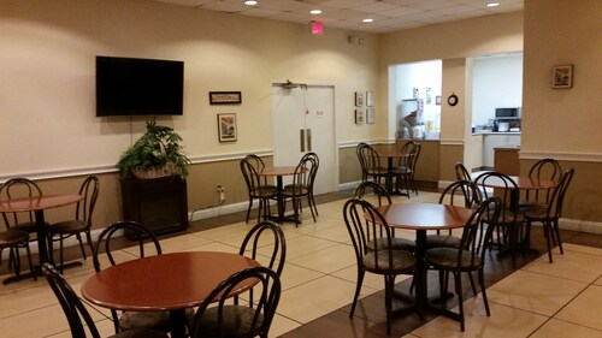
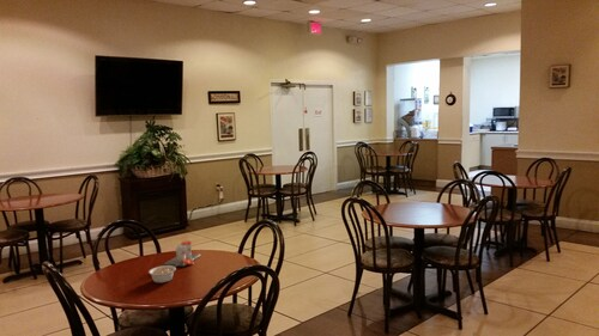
+ legume [147,263,180,283]
+ cup [163,240,201,268]
